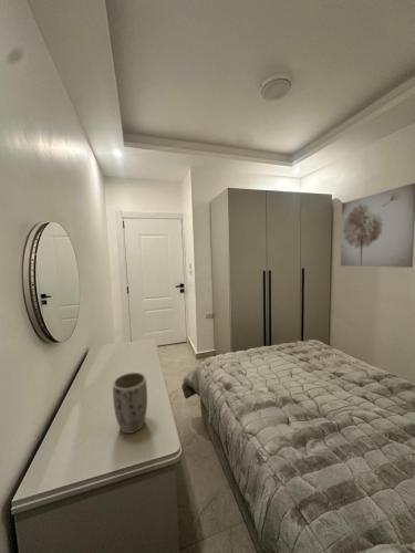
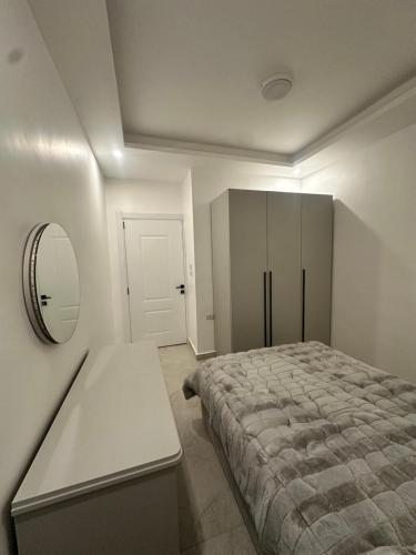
- wall art [340,182,415,269]
- plant pot [112,372,148,435]
